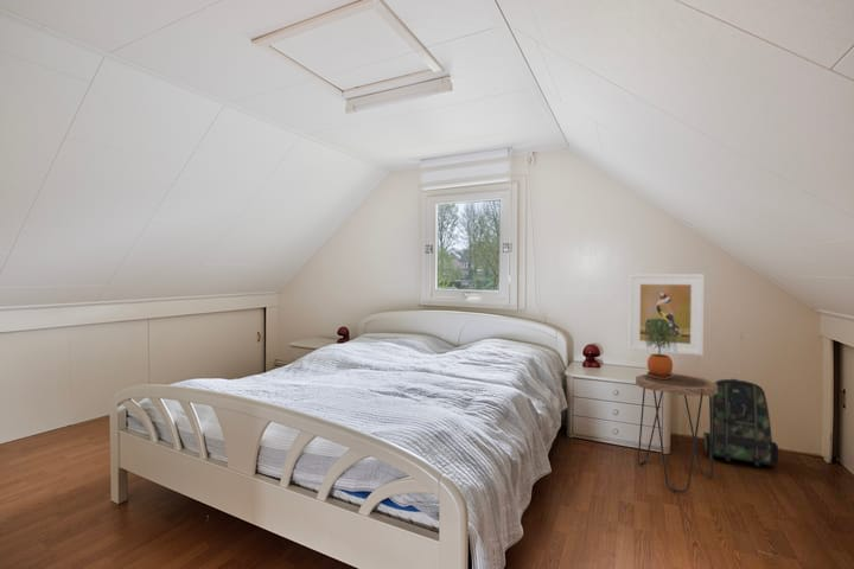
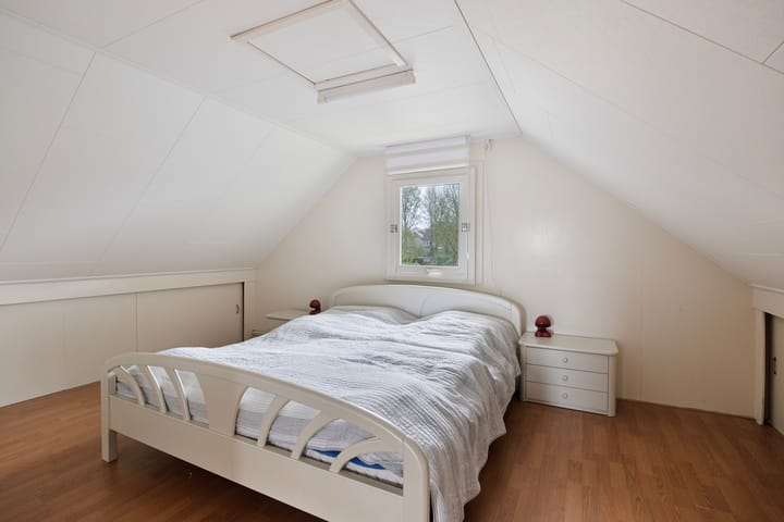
- side table [635,372,718,493]
- backpack [702,378,779,467]
- potted plant [645,319,677,379]
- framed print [627,273,706,357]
